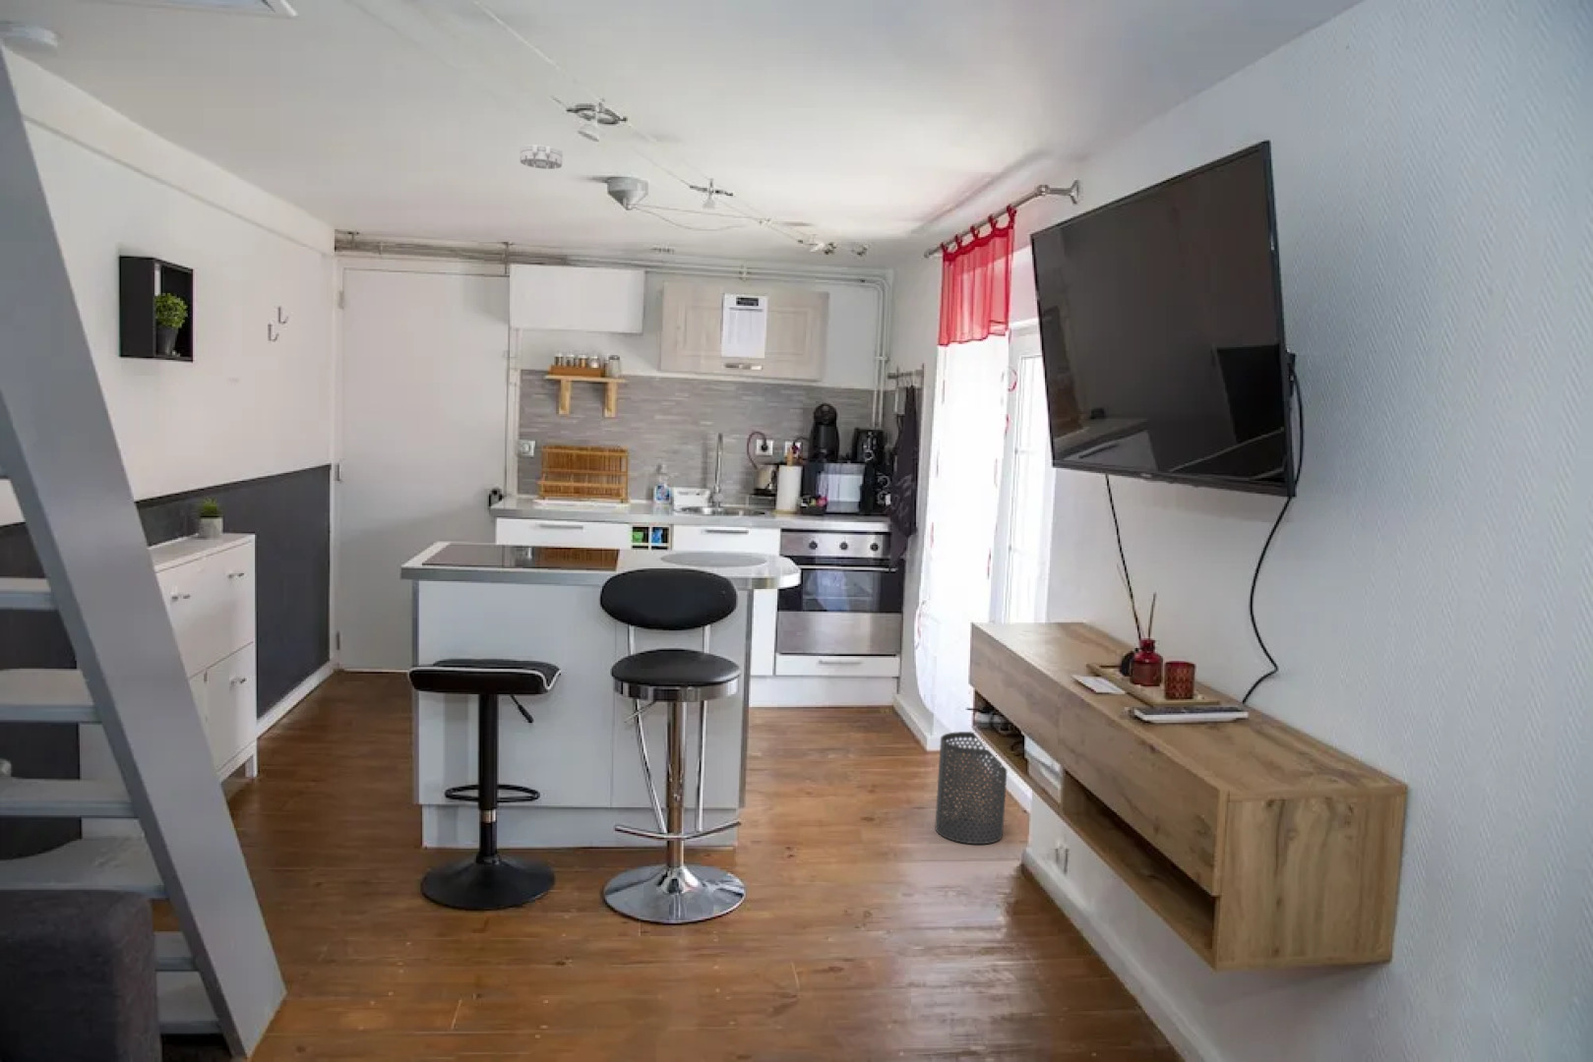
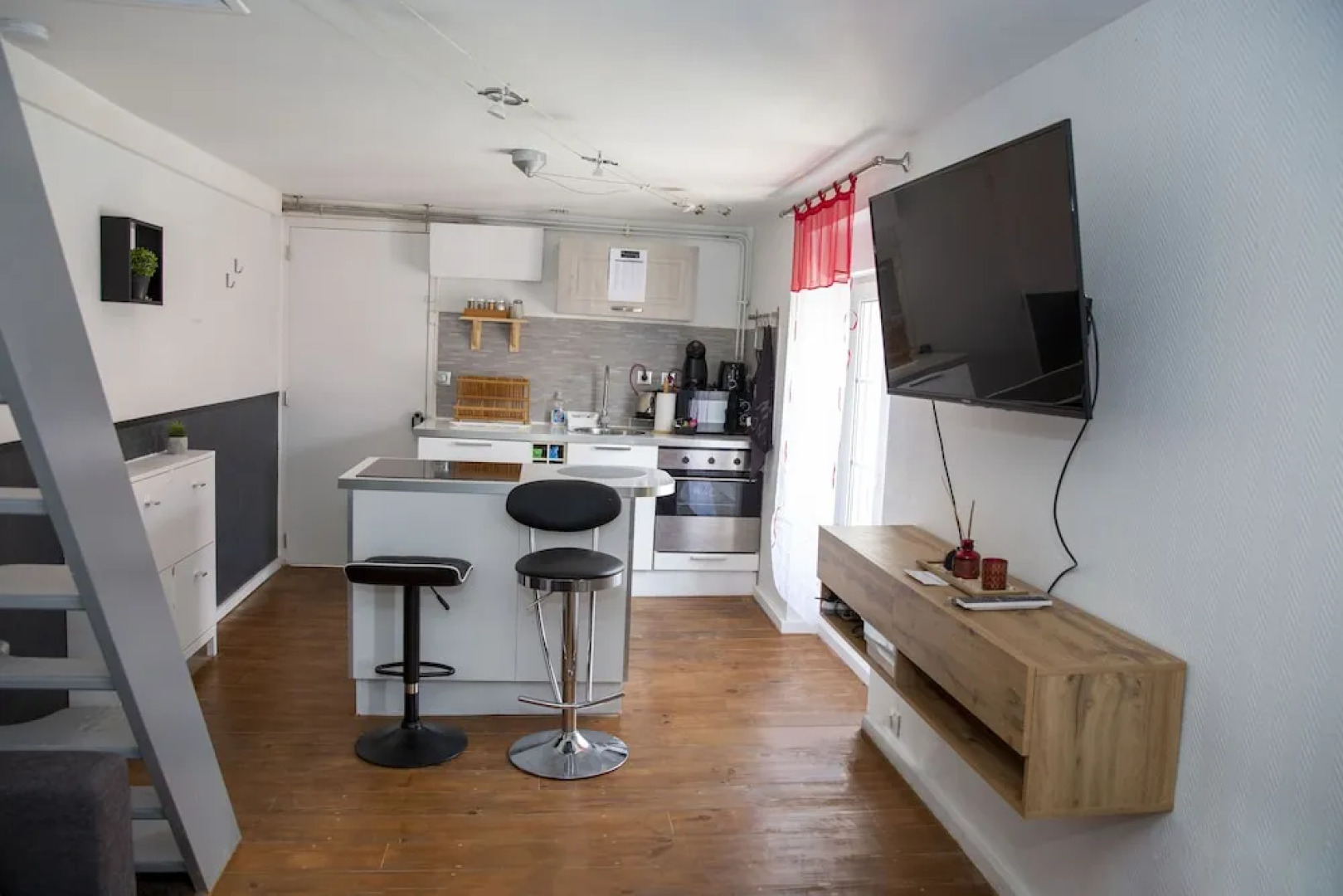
- trash can [934,730,1007,845]
- smoke detector [518,143,563,171]
